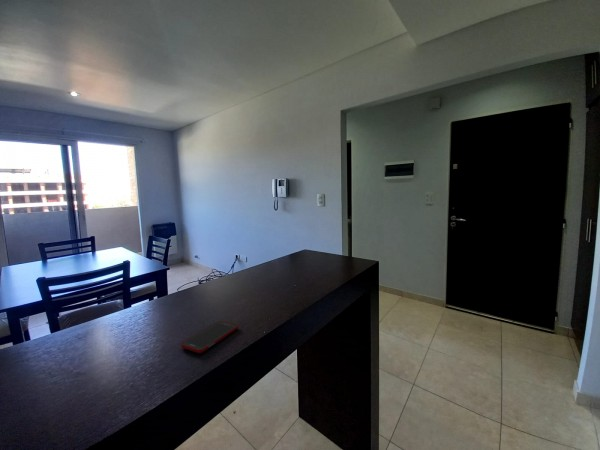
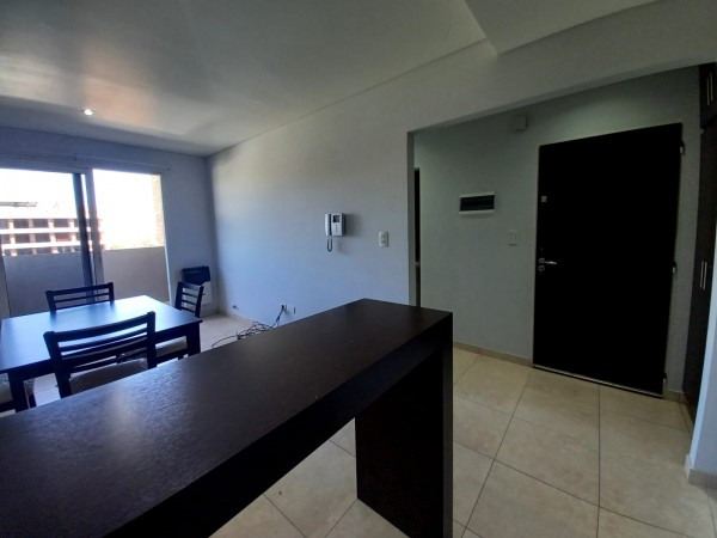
- cell phone [180,320,239,354]
